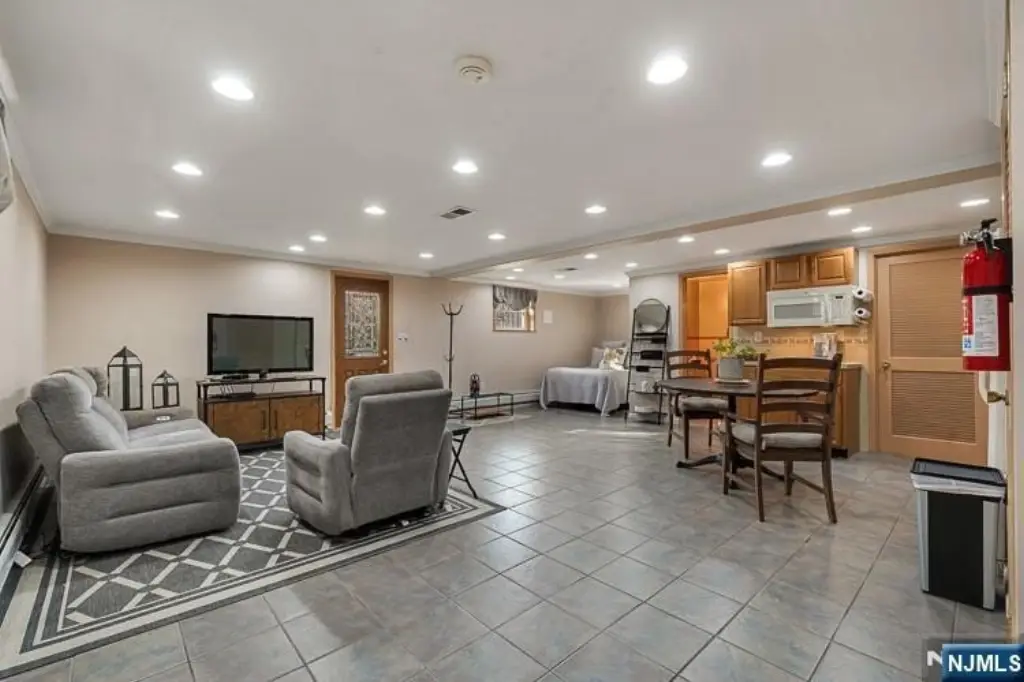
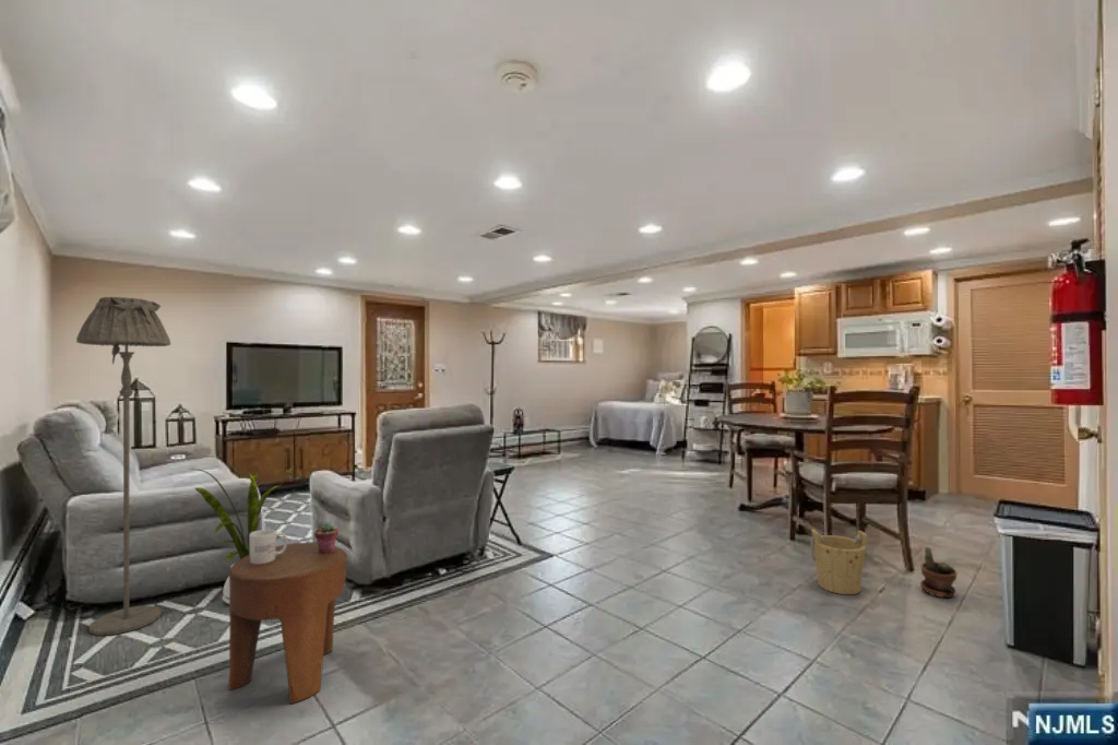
+ potted plant [919,545,959,600]
+ bucket [810,528,868,595]
+ house plant [189,468,289,605]
+ floor lamp [75,296,171,637]
+ potted succulent [313,520,340,553]
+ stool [227,542,348,705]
+ mug [250,529,288,565]
